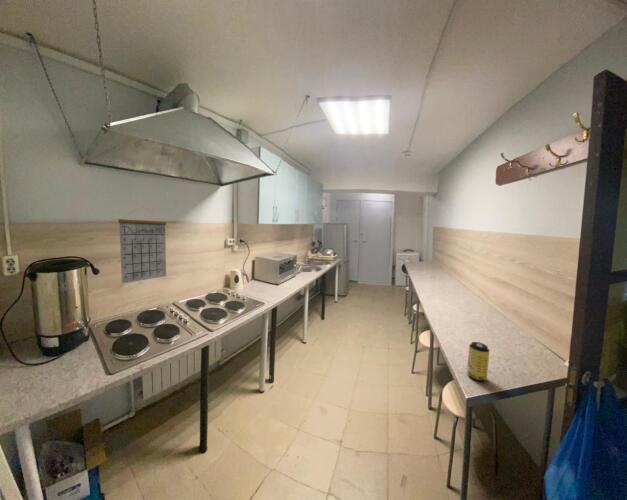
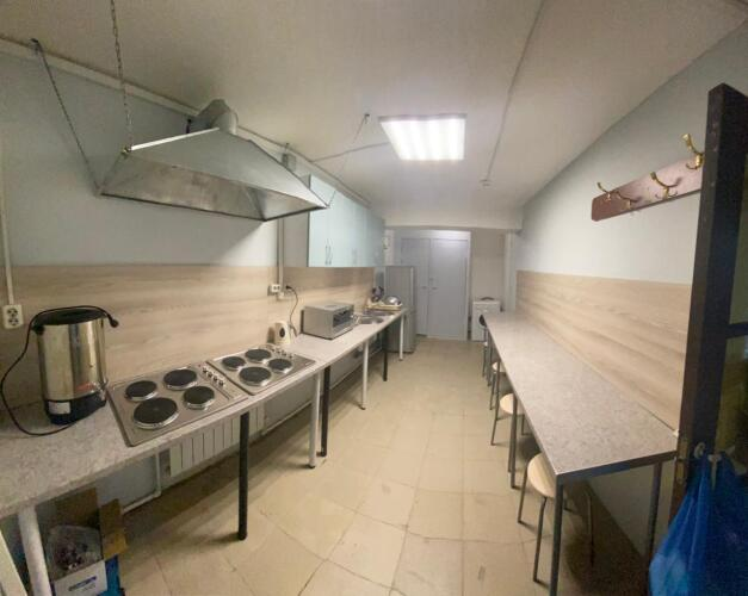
- beverage can [466,341,491,383]
- calendar [117,205,167,284]
